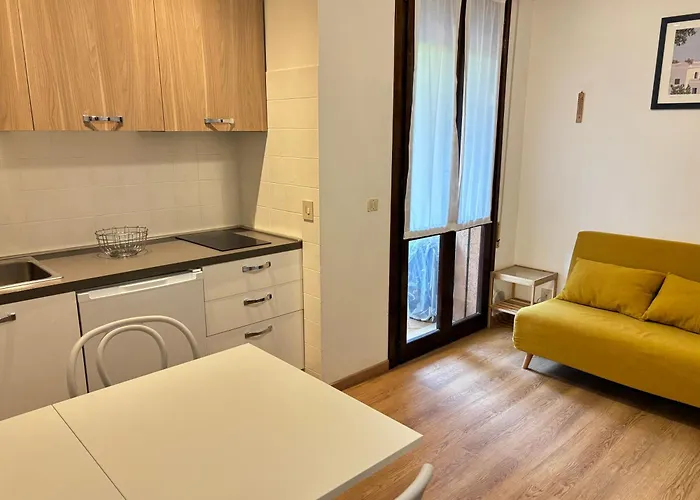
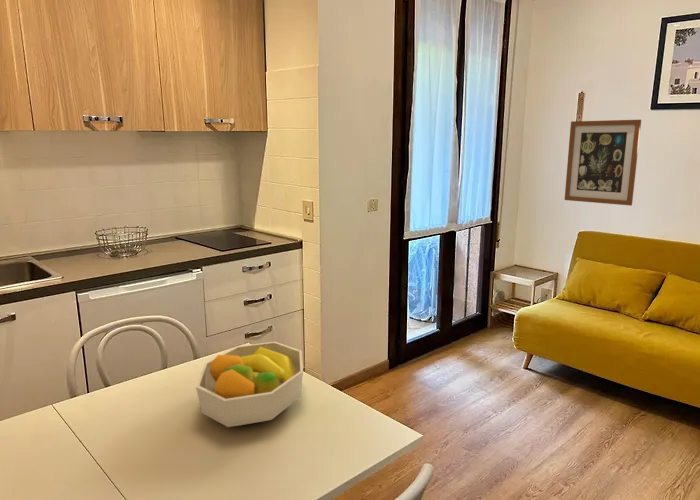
+ fruit bowl [195,341,304,428]
+ wall art [564,119,642,207]
